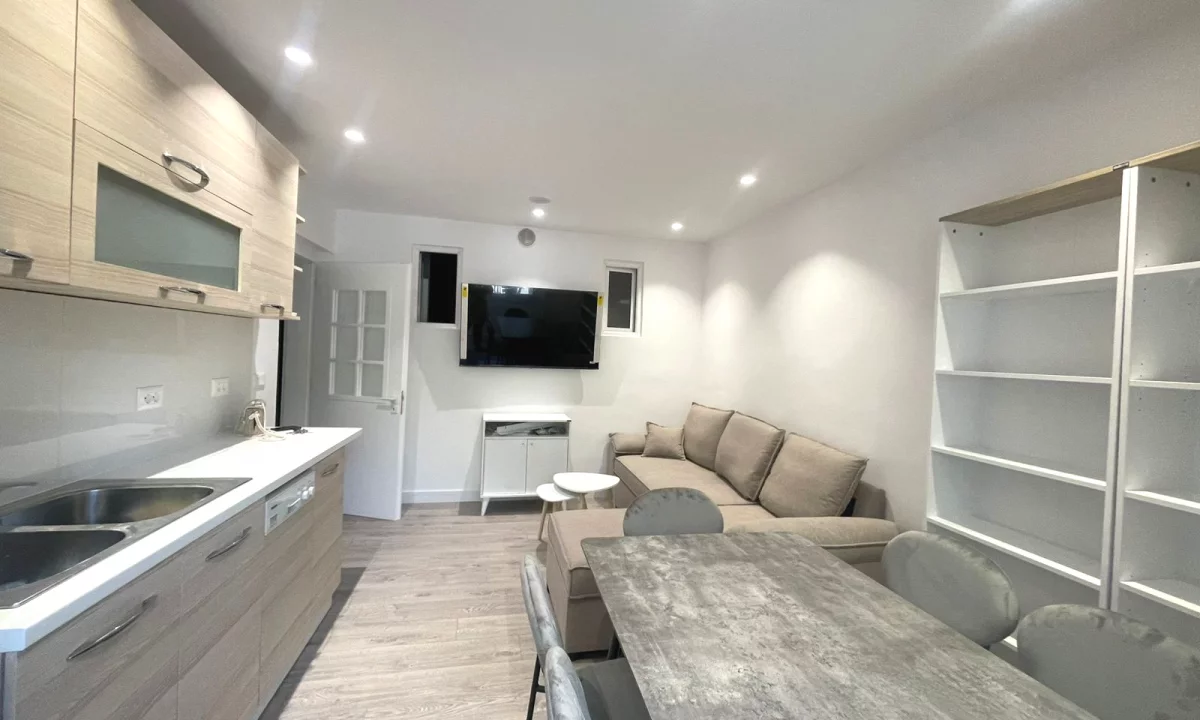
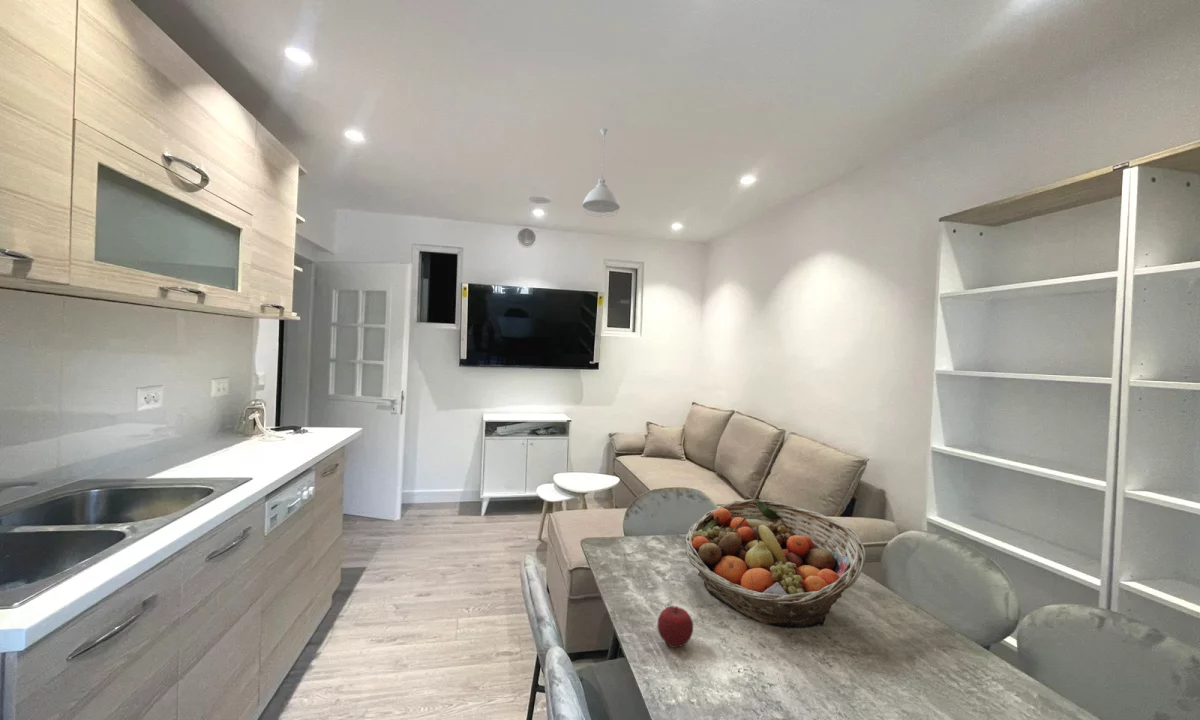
+ fruit basket [684,498,867,629]
+ pendant light [581,127,621,218]
+ apple [656,605,694,649]
